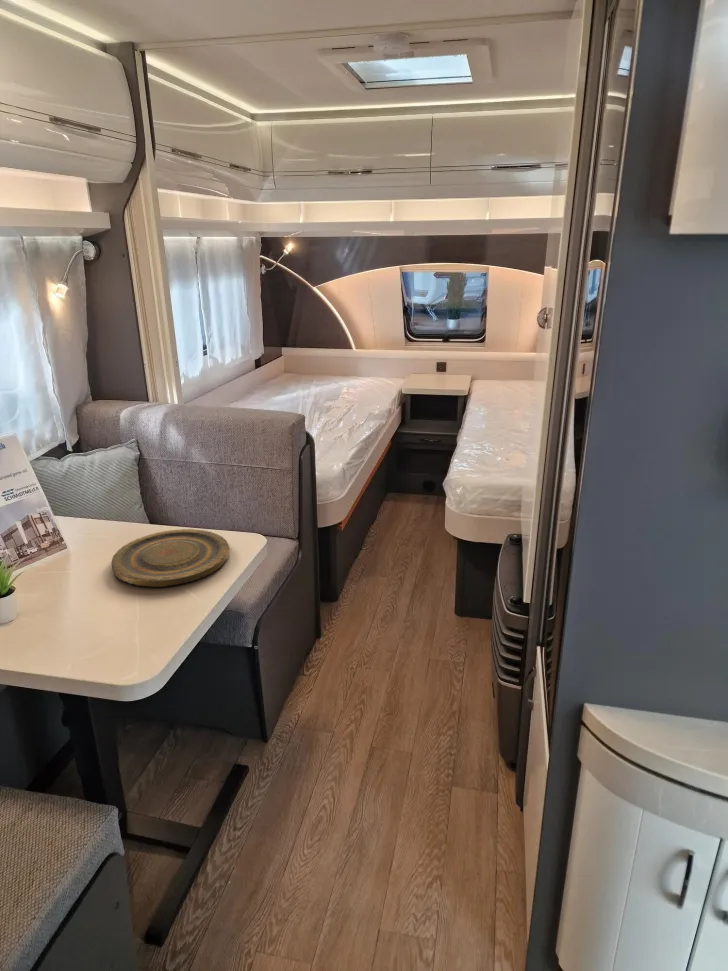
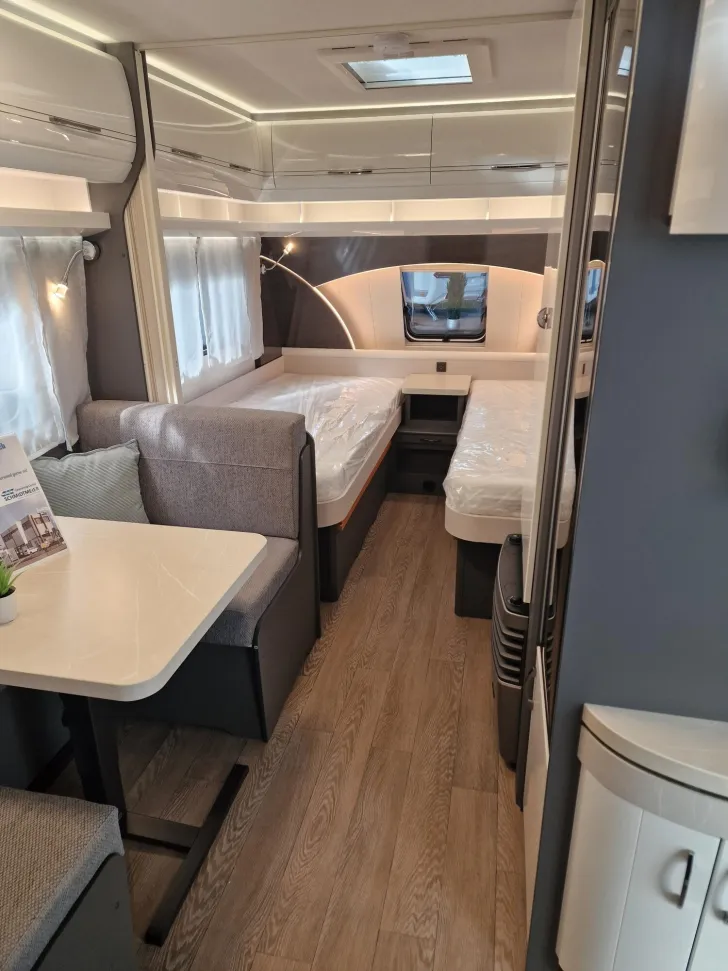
- plate [110,528,231,588]
